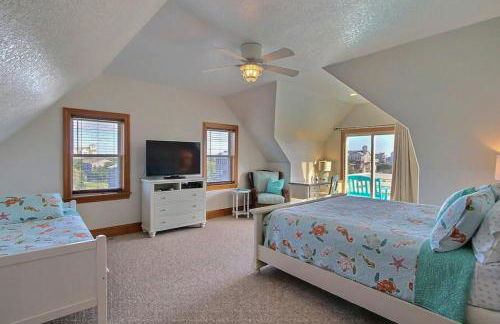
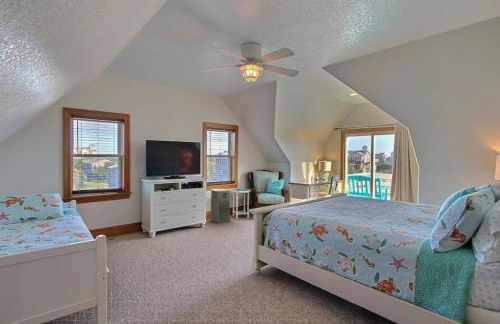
+ air purifier [210,188,231,224]
